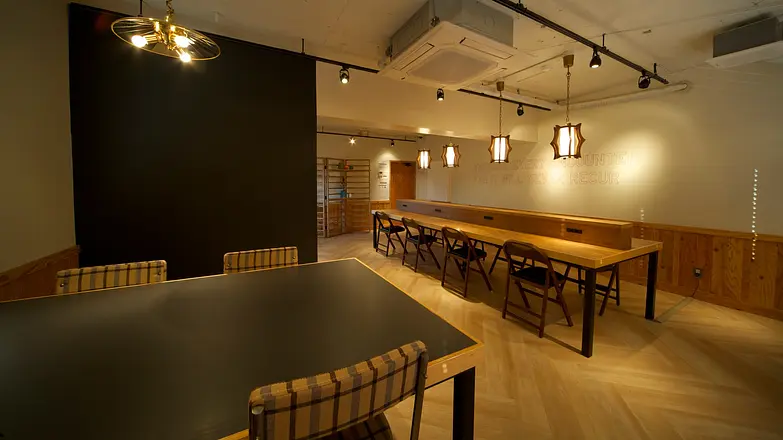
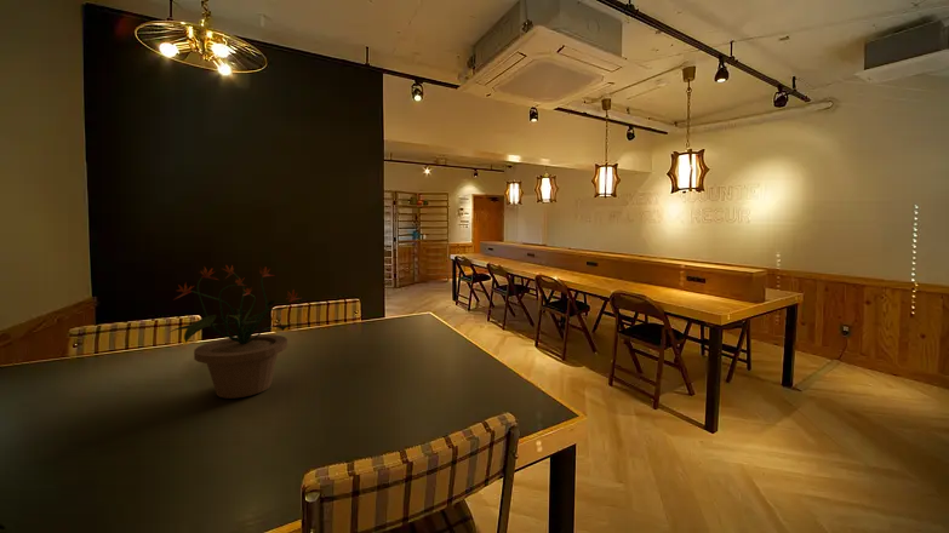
+ potted plant [167,264,302,400]
